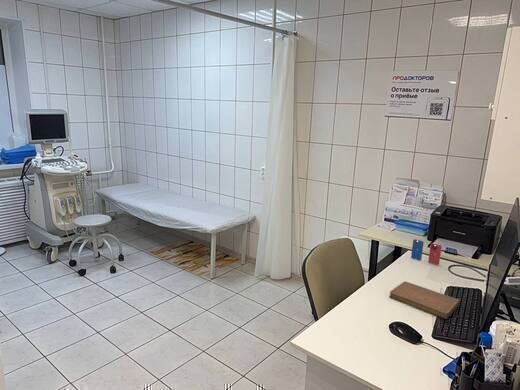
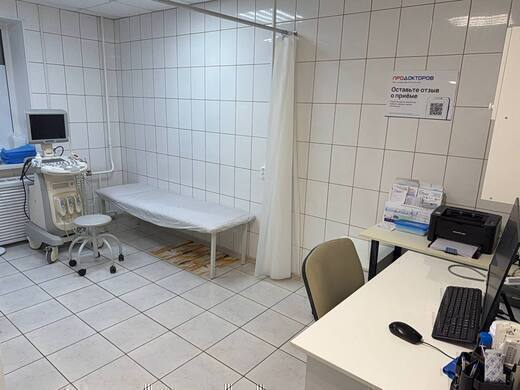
- smartphone [410,238,443,266]
- notebook [388,280,461,320]
